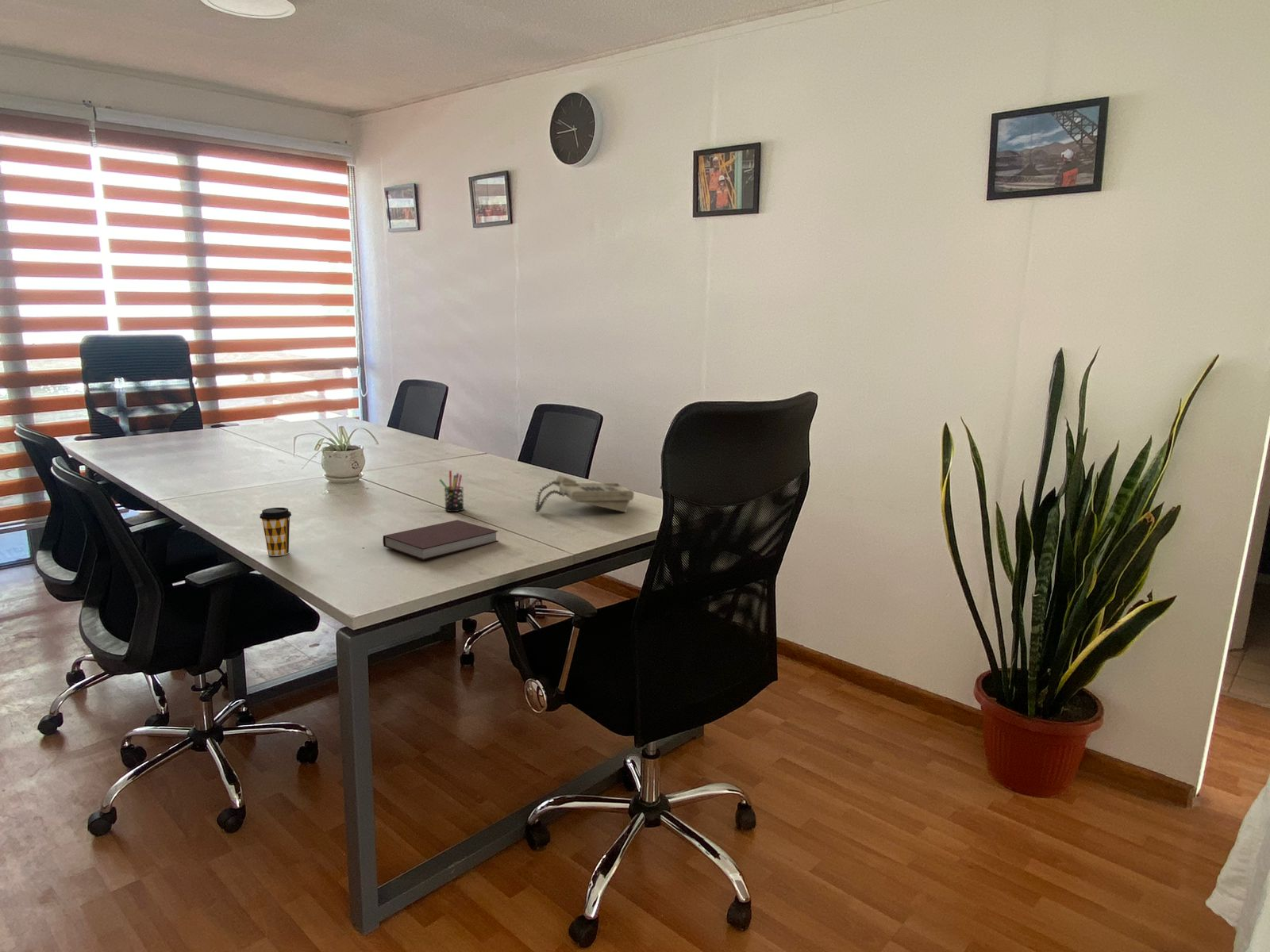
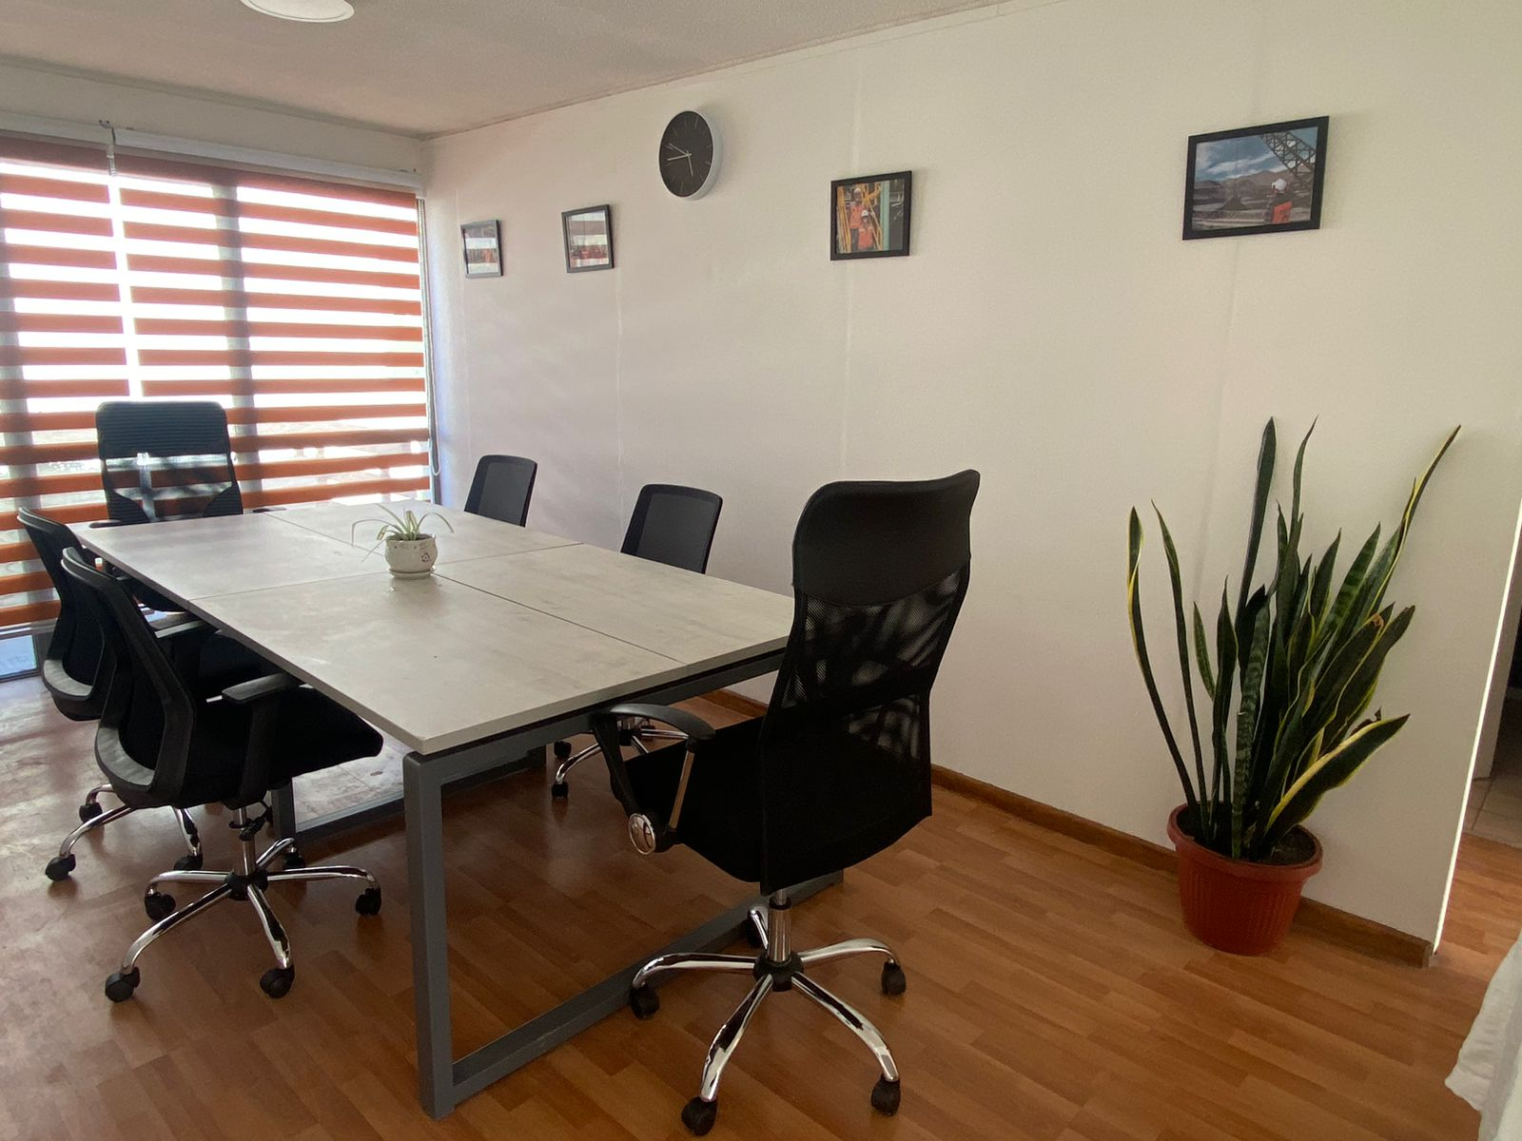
- notebook [383,519,499,561]
- coffee cup [259,507,292,557]
- pen holder [438,470,465,512]
- telephone [534,474,635,513]
